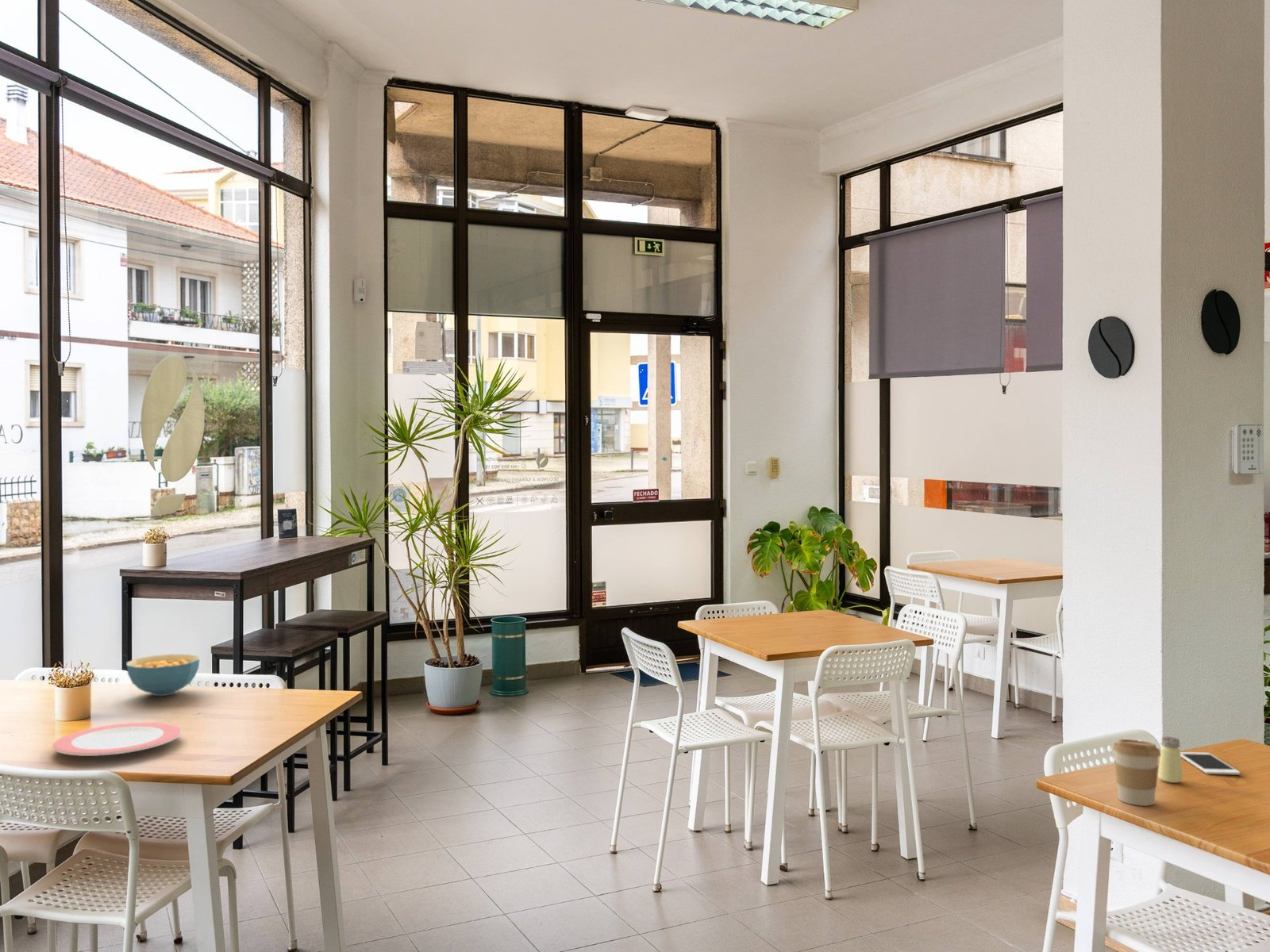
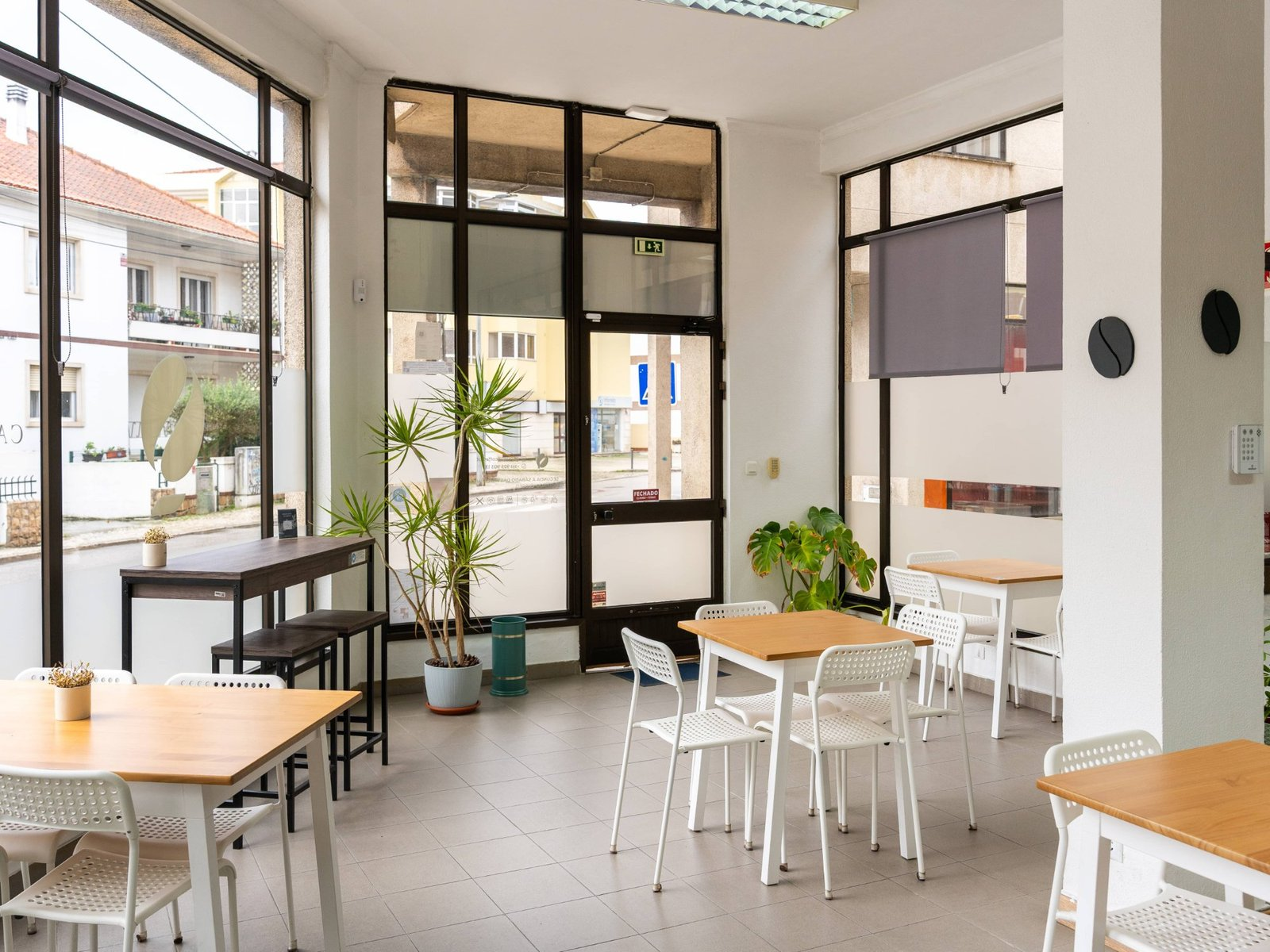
- cereal bowl [126,654,201,697]
- plate [52,721,183,757]
- coffee cup [1112,739,1161,807]
- saltshaker [1157,735,1183,784]
- cell phone [1180,751,1241,776]
